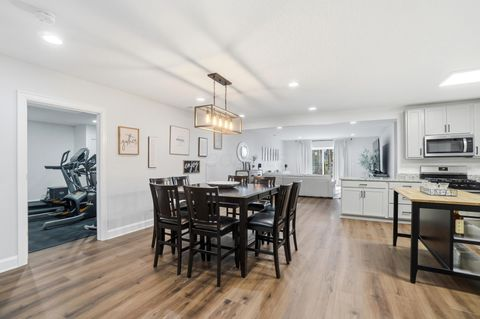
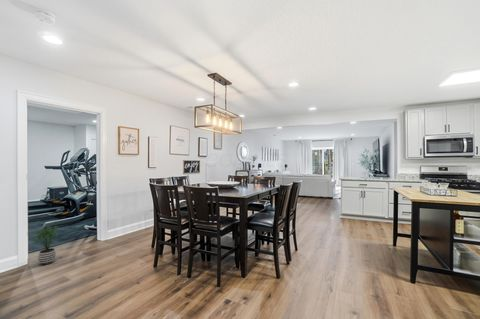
+ potted plant [30,224,59,266]
